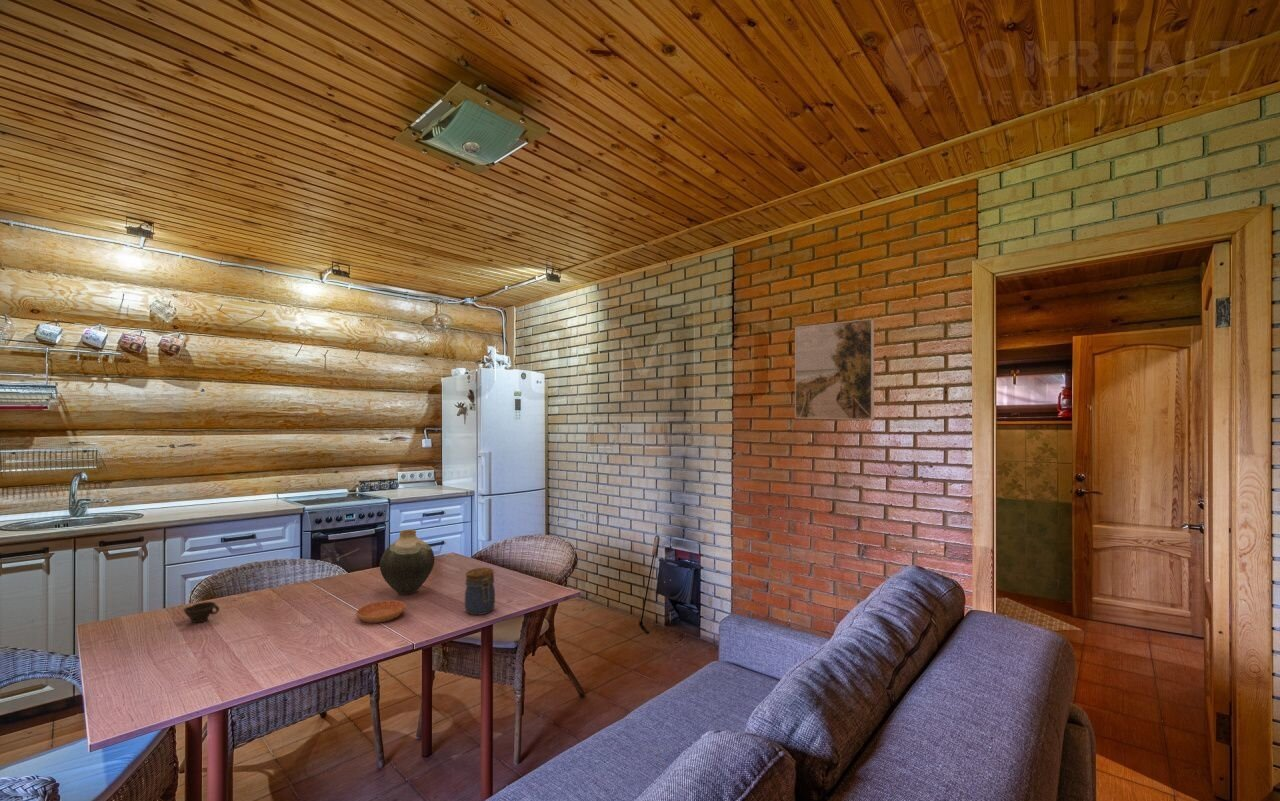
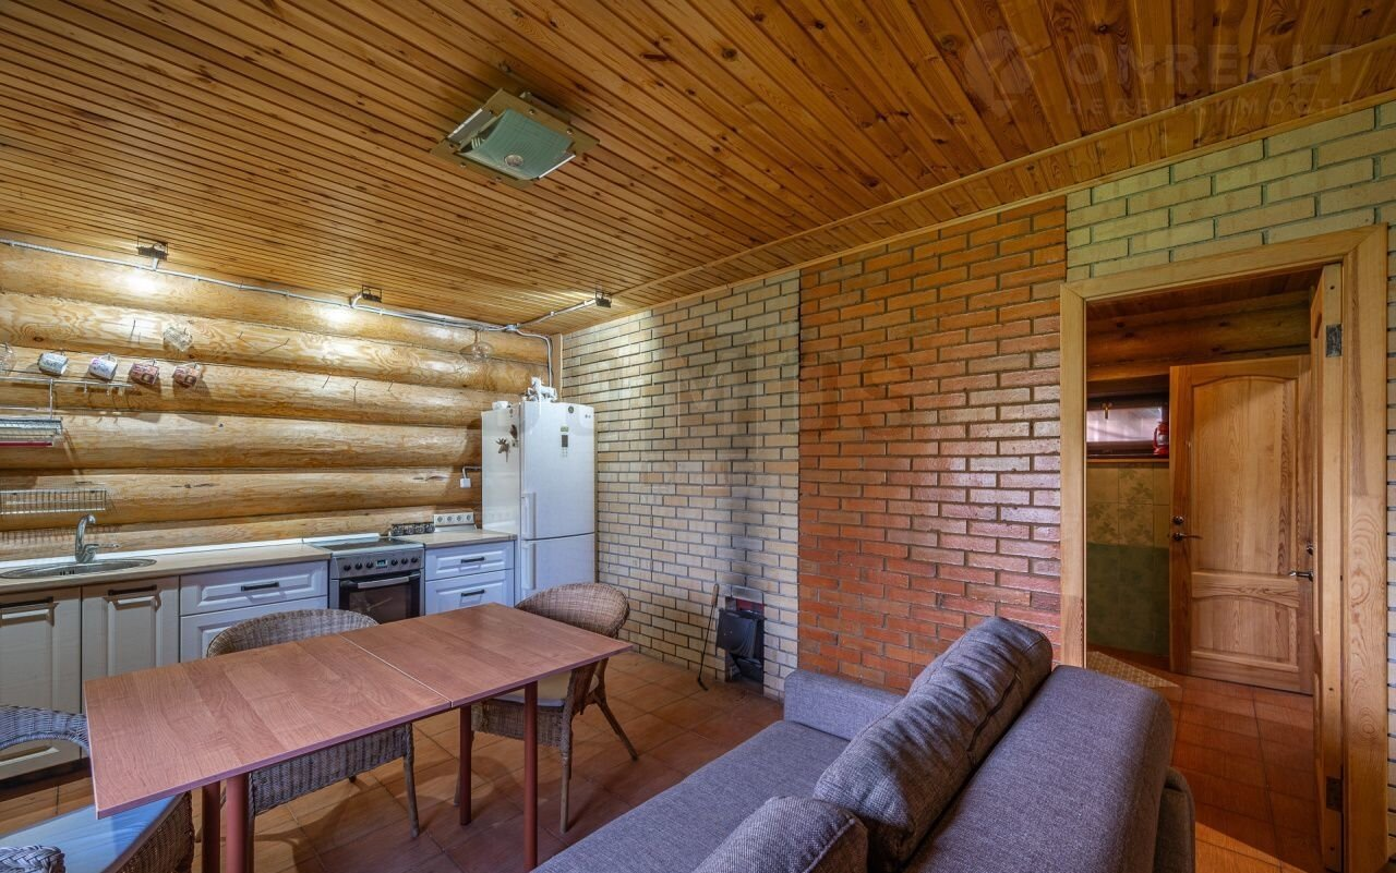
- jar [464,567,496,616]
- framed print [794,318,875,421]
- vase [379,529,436,596]
- saucer [355,599,407,624]
- cup [183,601,220,624]
